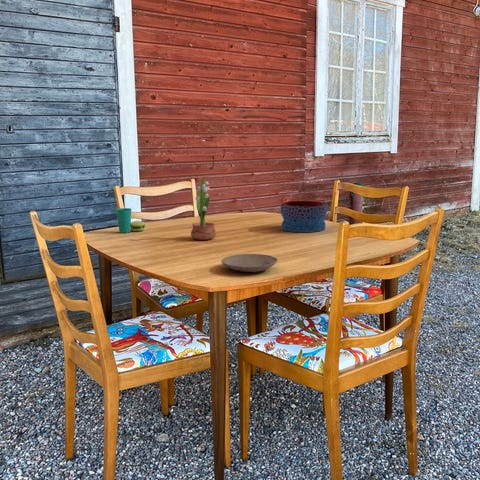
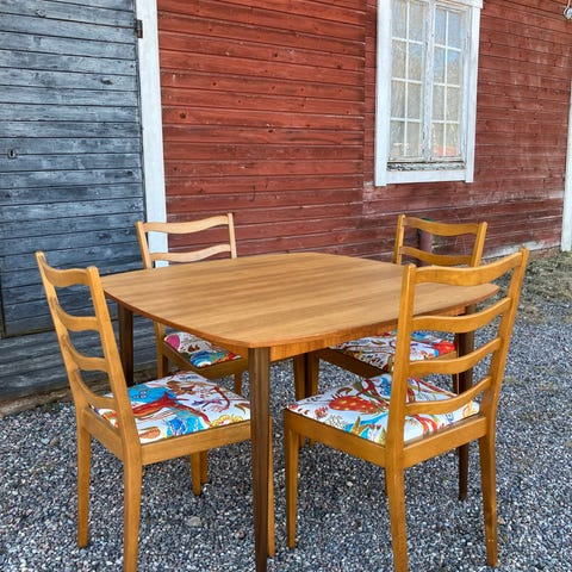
- potted flower [190,176,217,241]
- plate [220,253,279,273]
- cup [115,207,147,234]
- bowl [280,200,328,233]
